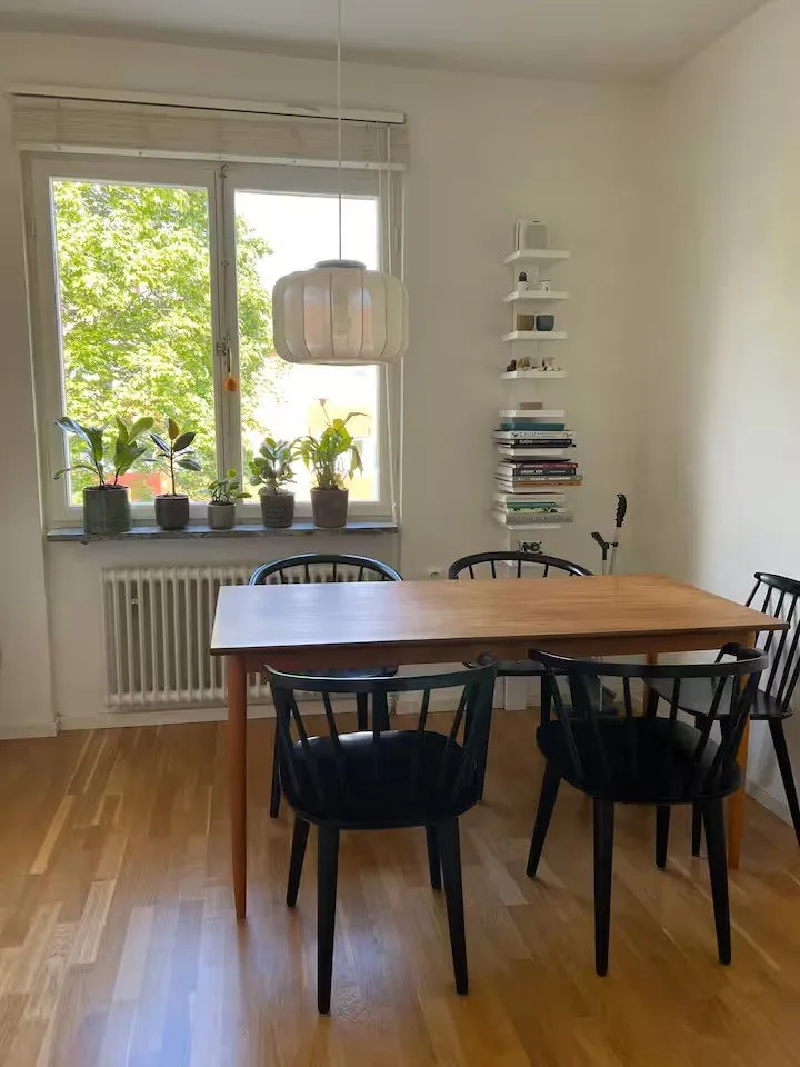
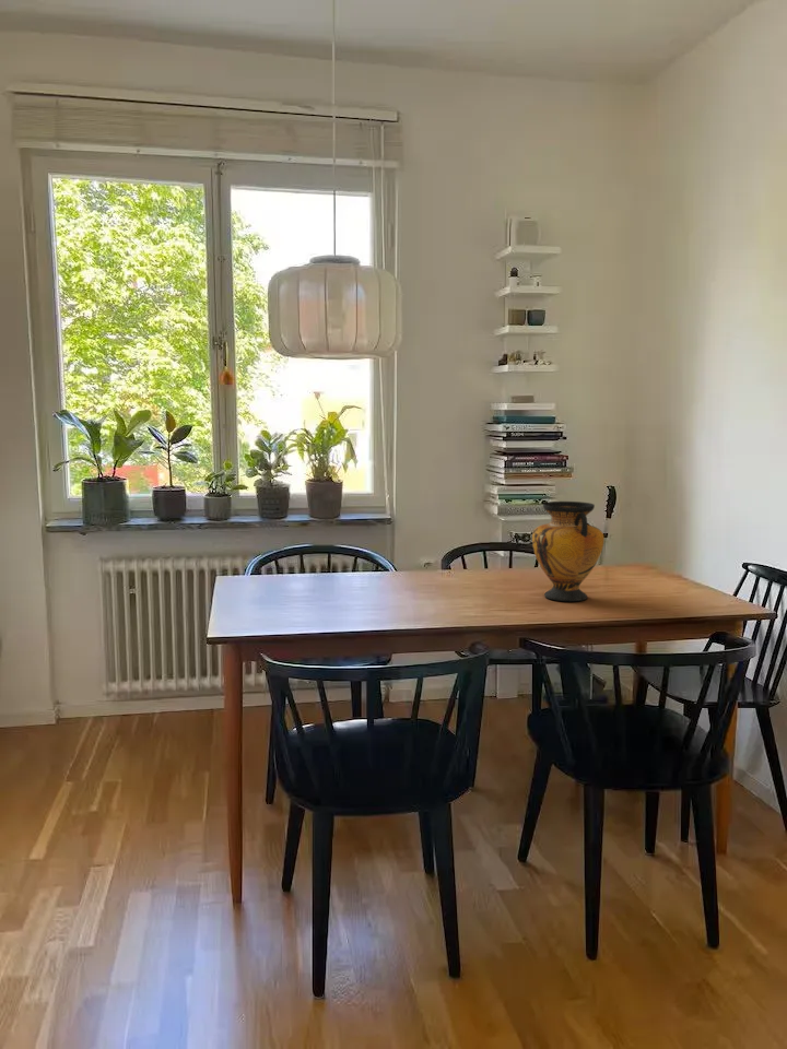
+ vase [531,500,606,602]
